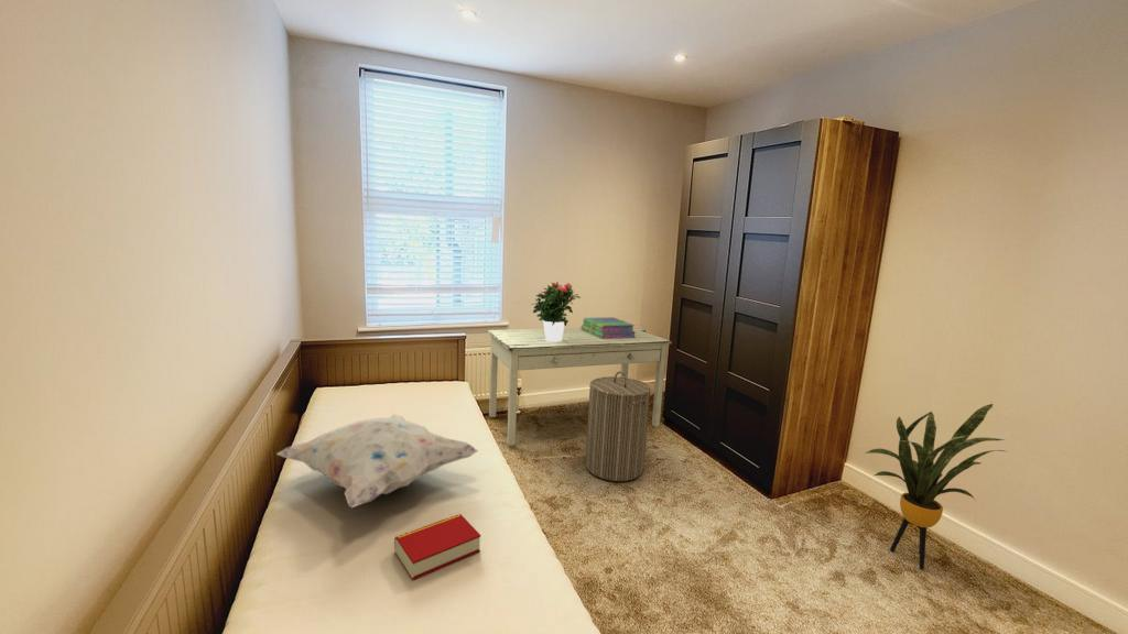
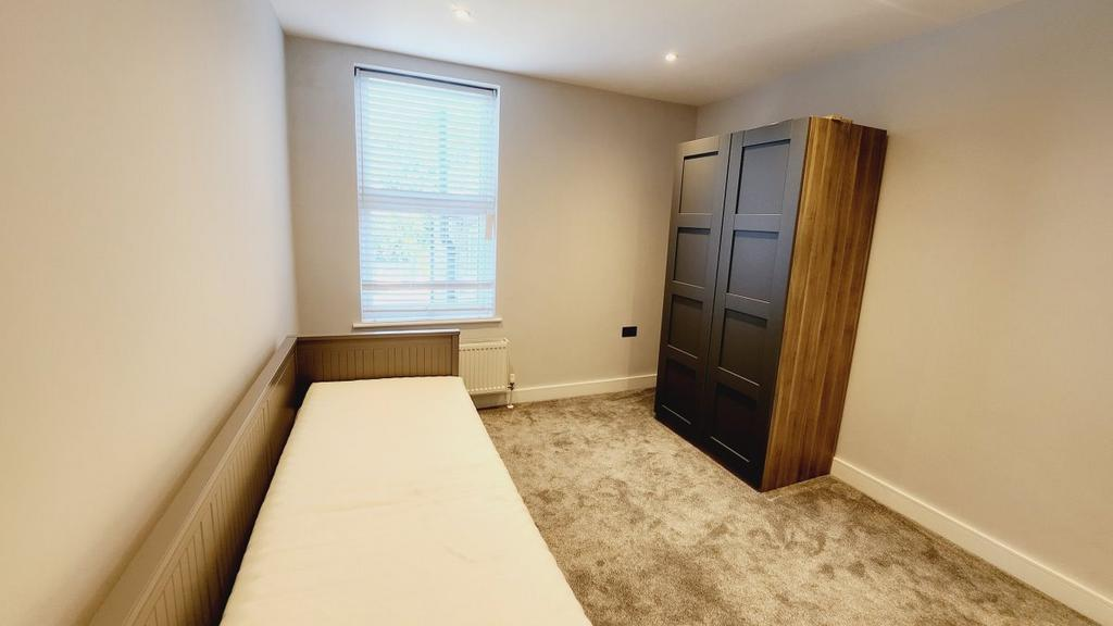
- potted flower [530,281,582,342]
- desk [487,327,673,447]
- decorative pillow [275,413,479,509]
- book [393,513,481,581]
- laundry hamper [584,371,652,482]
- house plant [865,403,1009,570]
- stack of books [579,316,636,339]
